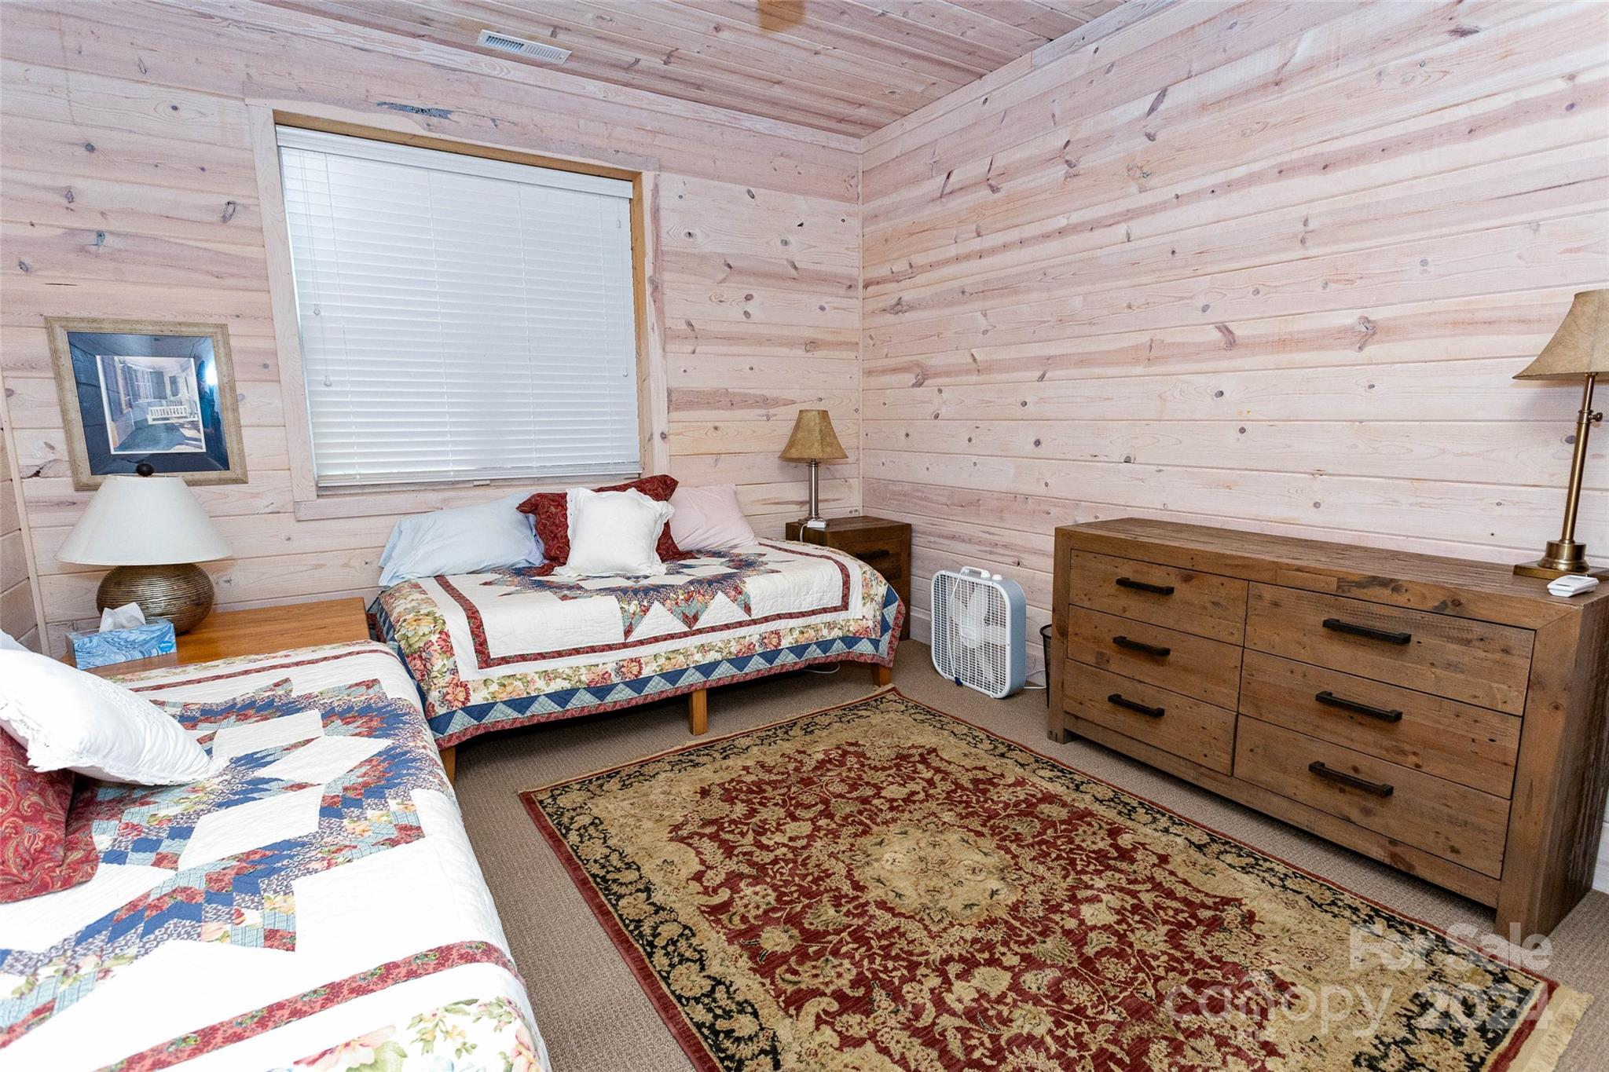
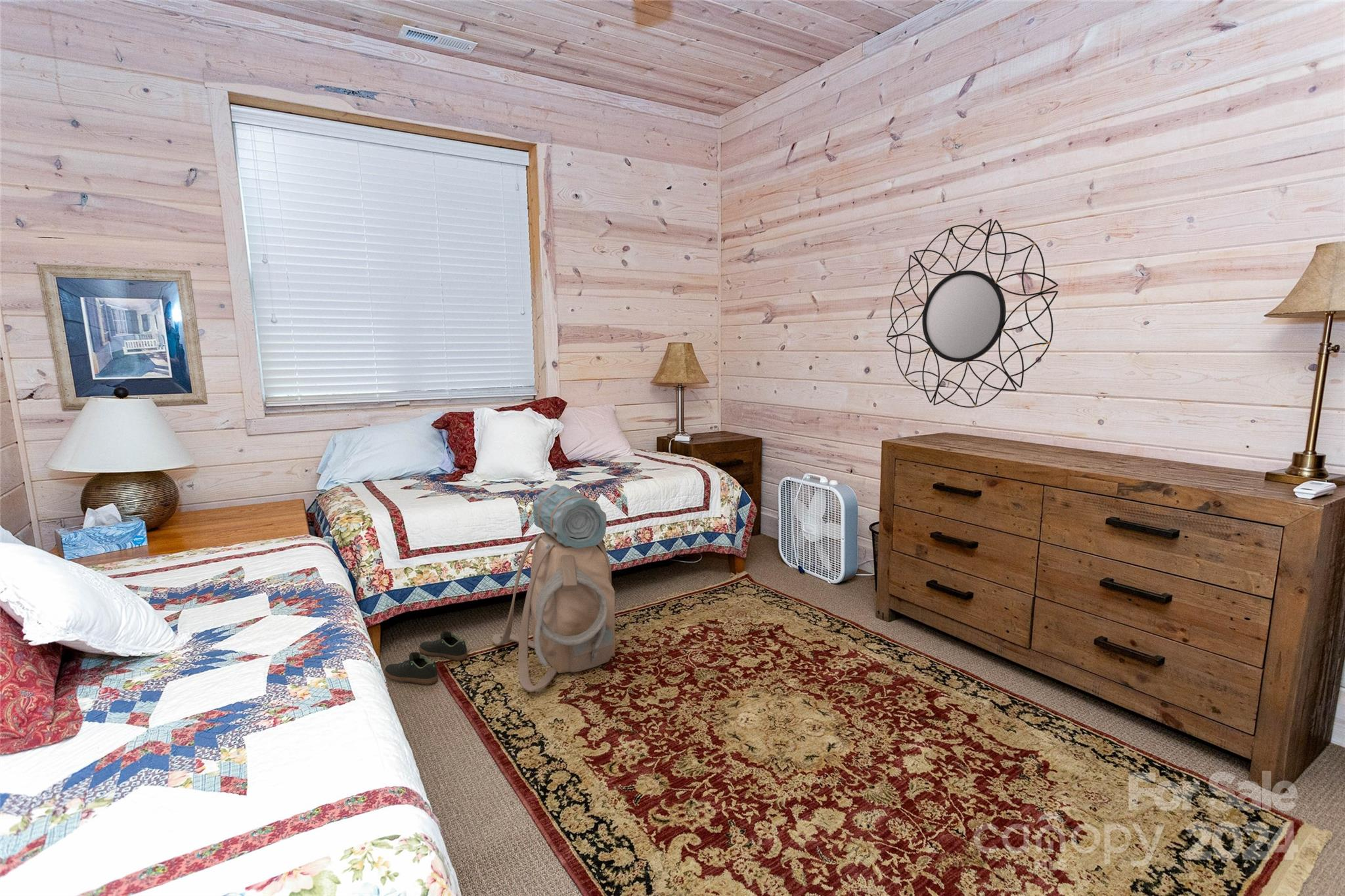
+ home mirror [886,218,1059,408]
+ backpack [492,484,616,693]
+ shoe [384,630,468,685]
